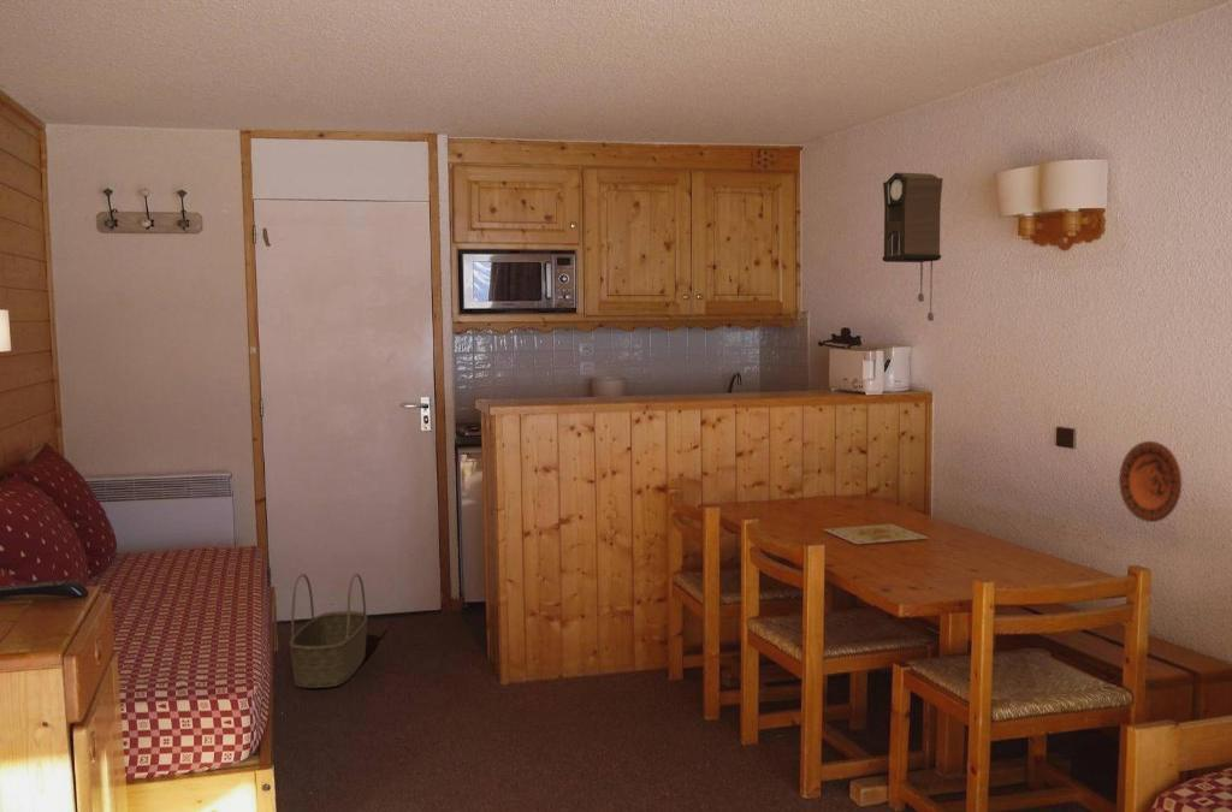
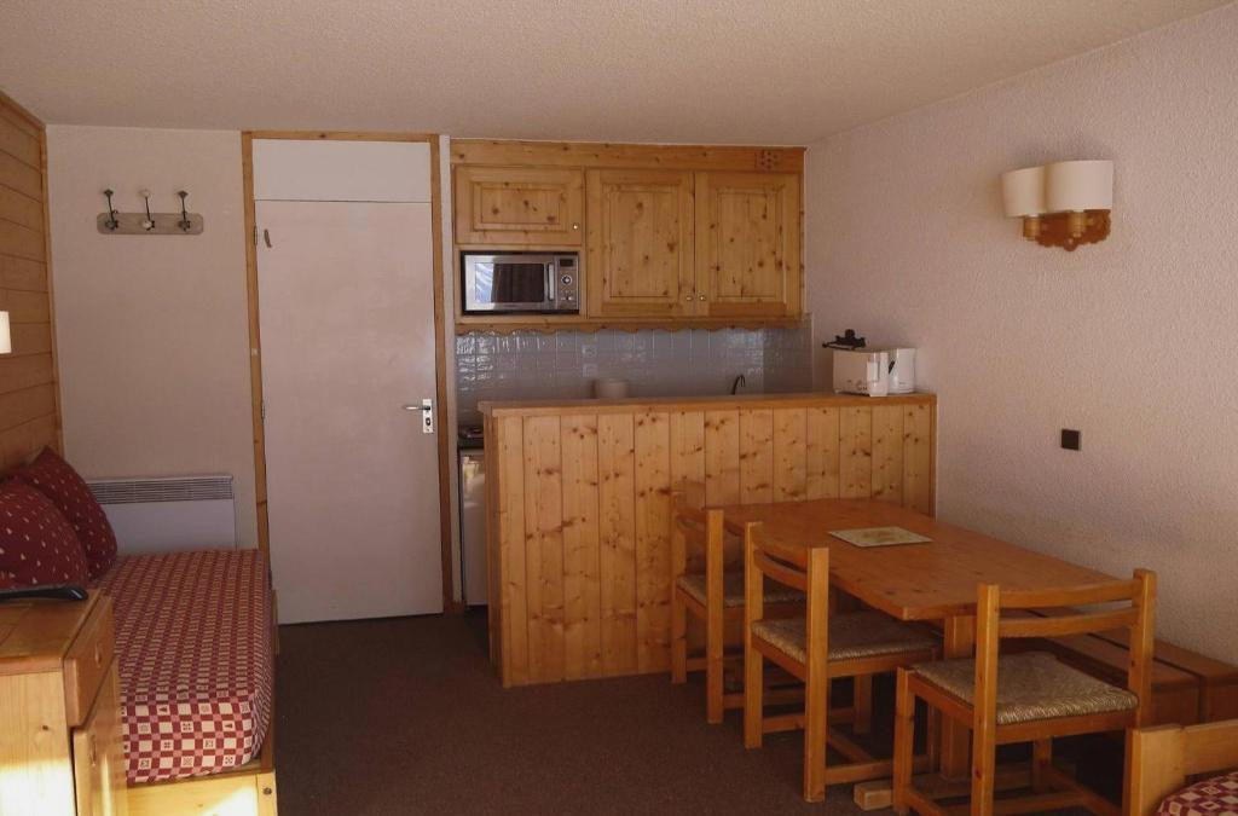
- basket [289,573,368,689]
- decorative plate [1118,440,1183,523]
- pendulum clock [882,172,944,322]
